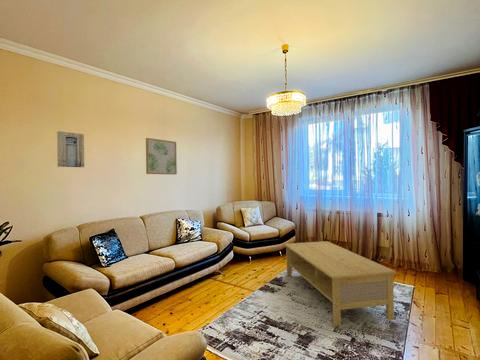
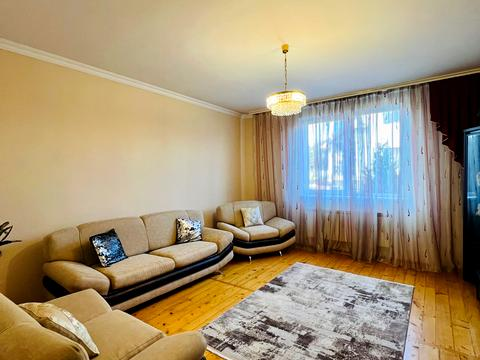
- coffee table [283,240,398,327]
- wall art [145,137,178,176]
- wall art [56,130,85,168]
